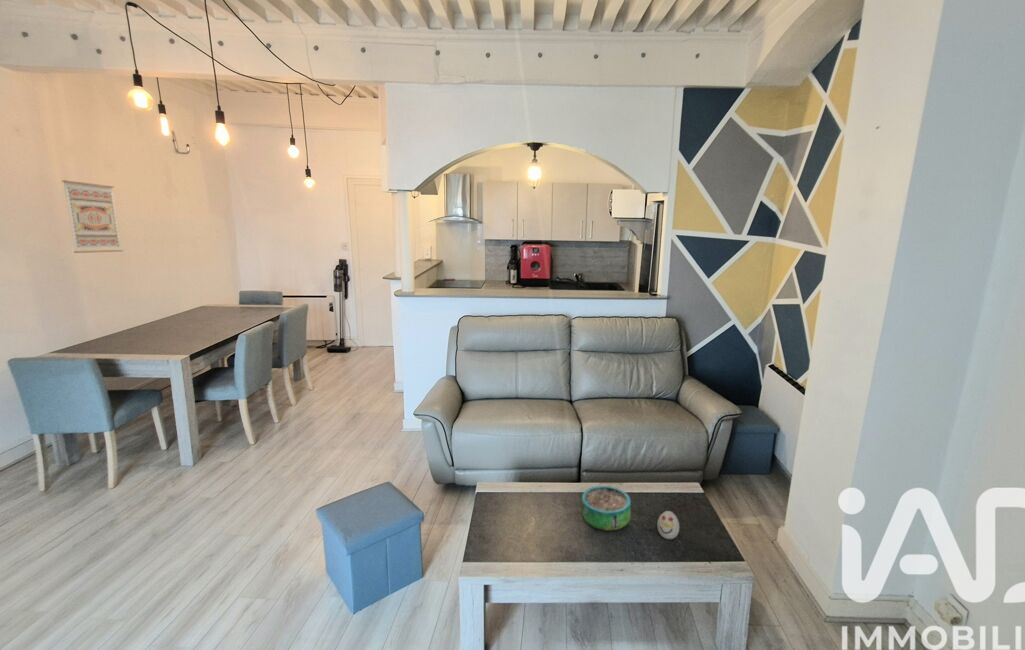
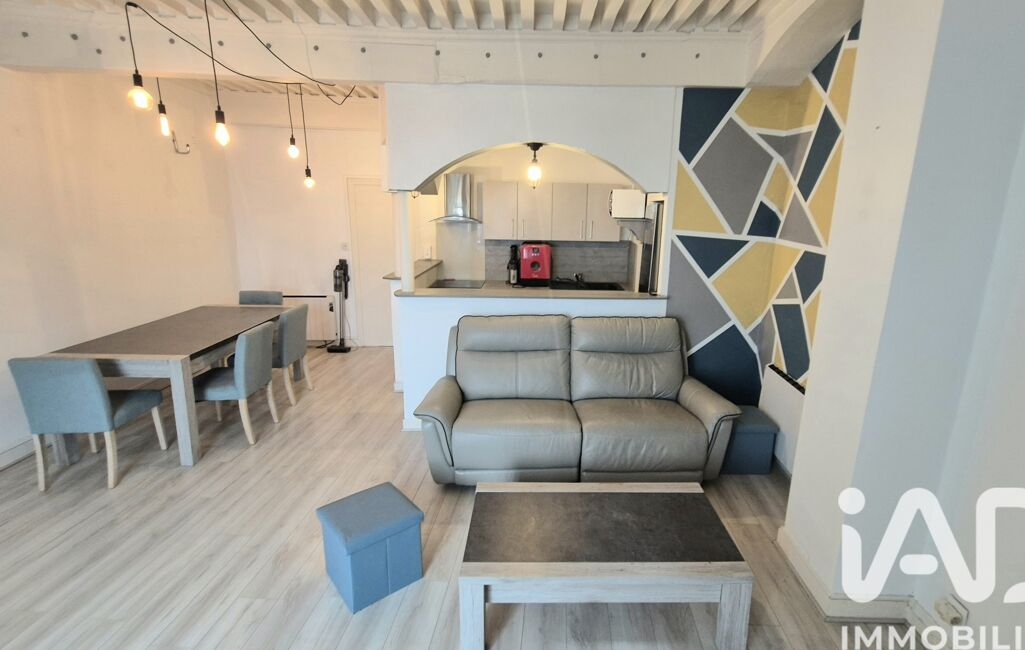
- wall art [61,179,124,254]
- decorative bowl [581,485,632,532]
- decorative egg [656,510,680,540]
